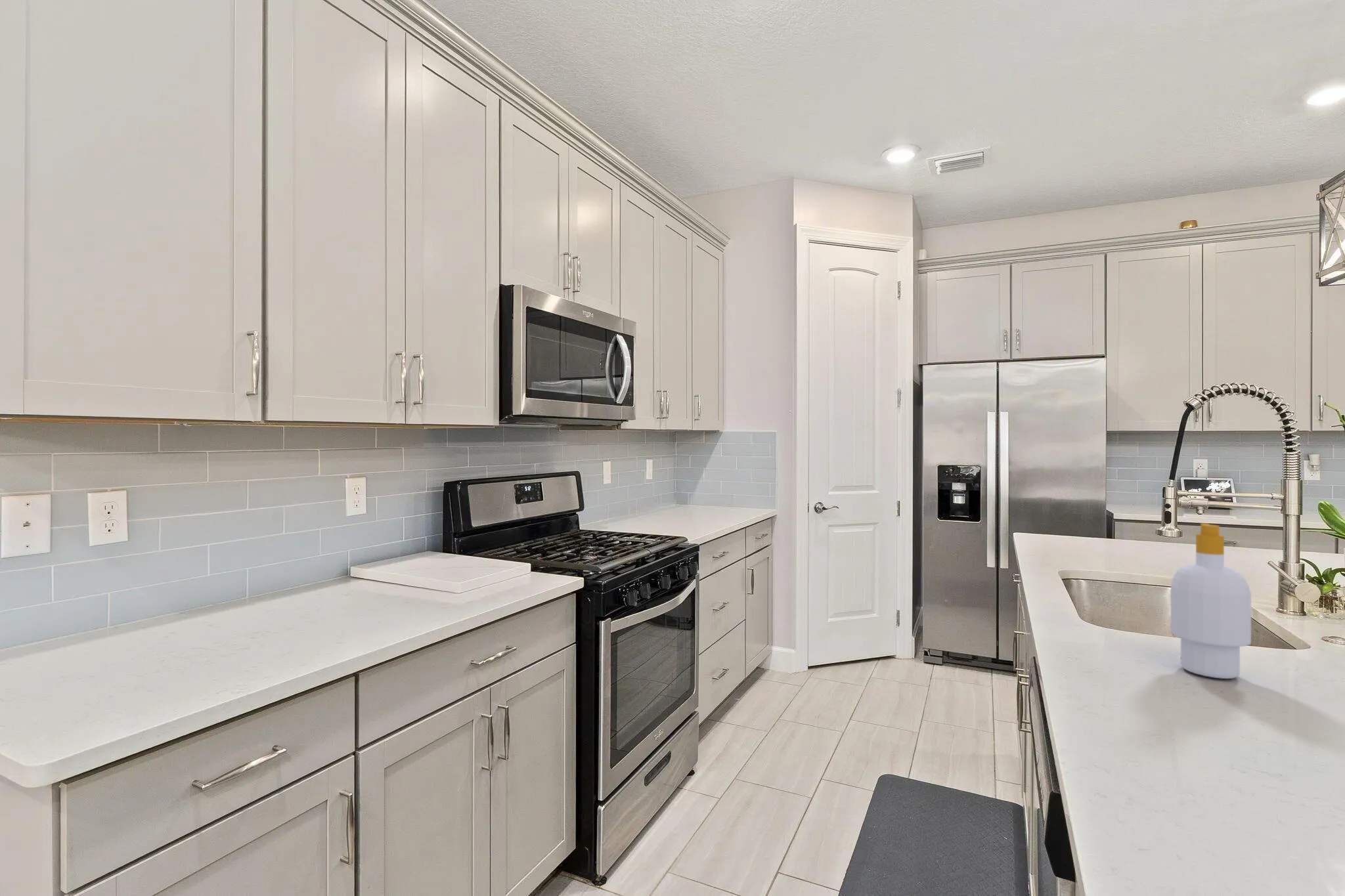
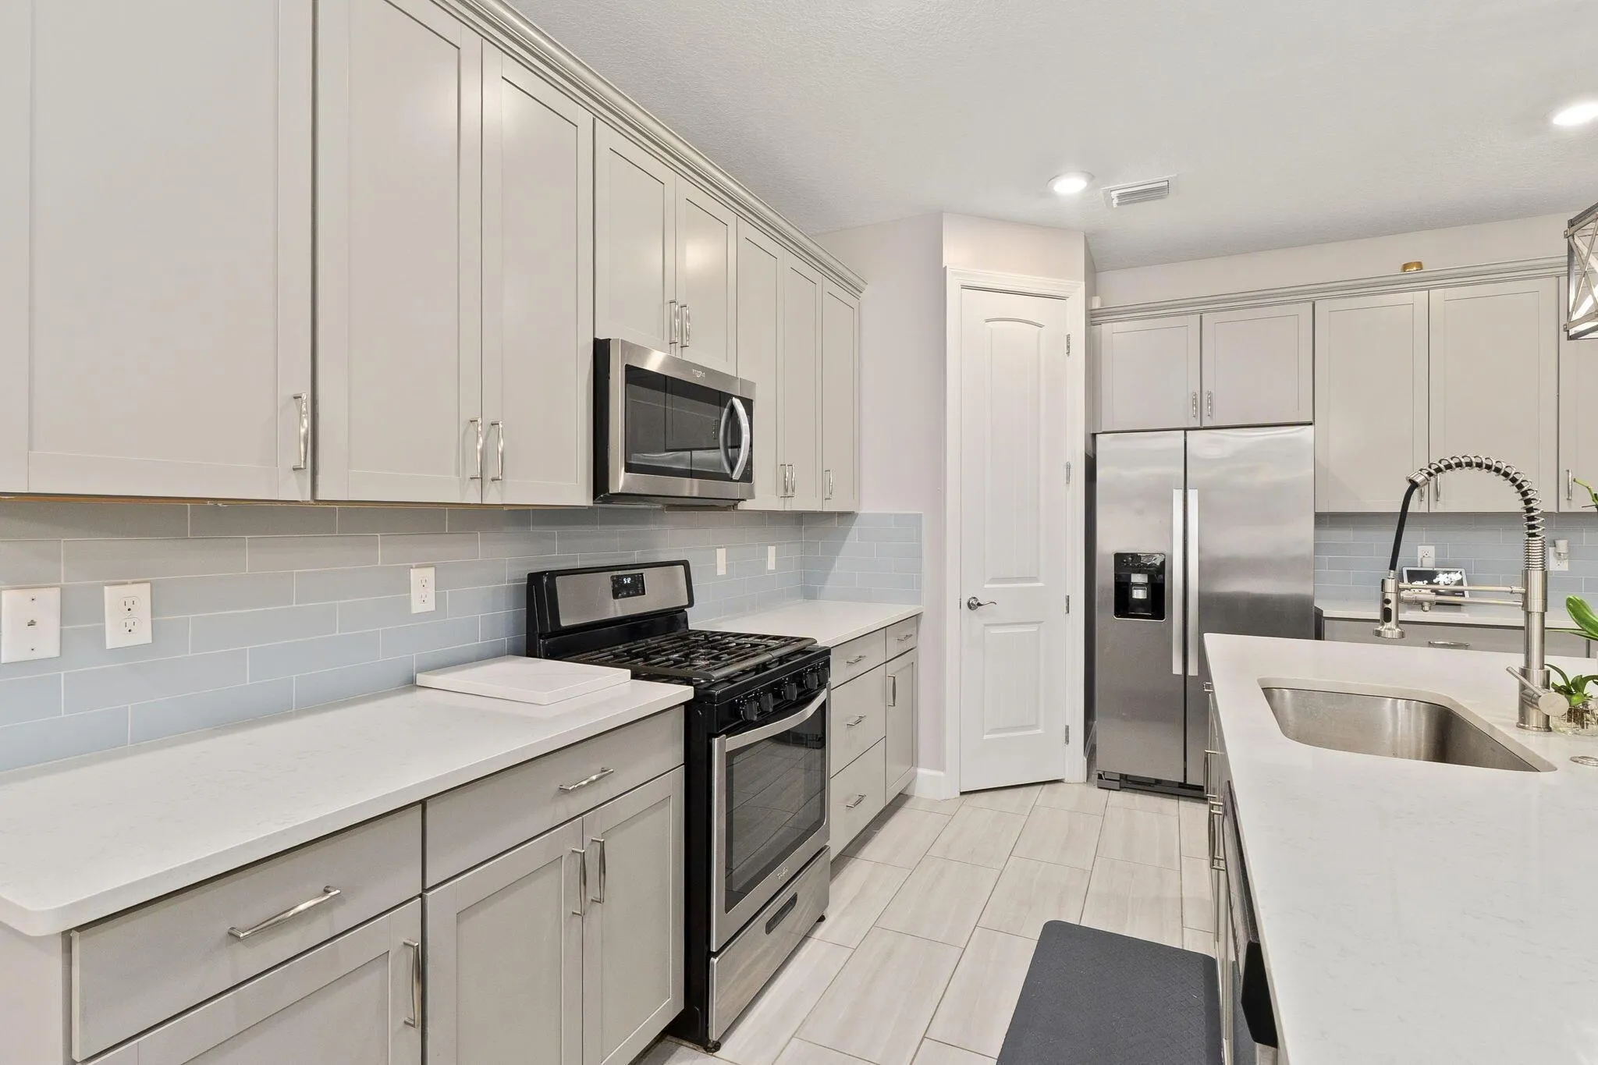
- soap bottle [1170,523,1252,679]
